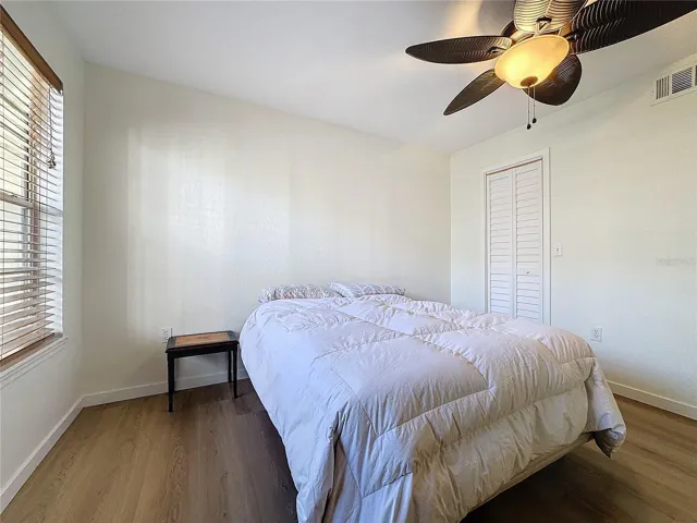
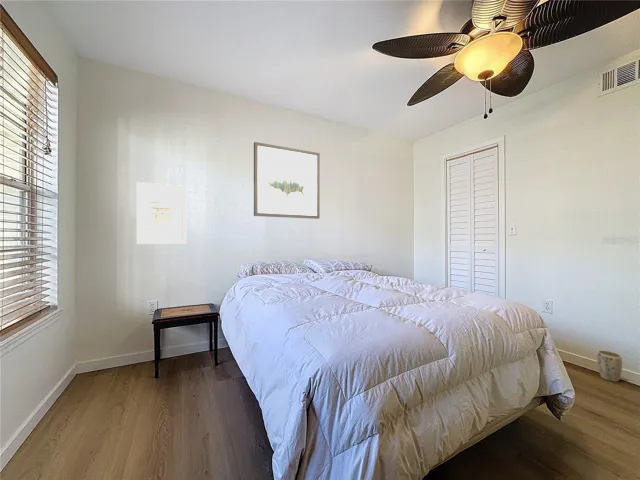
+ wall art [253,141,321,220]
+ plant pot [596,349,623,383]
+ wall art [136,181,187,245]
